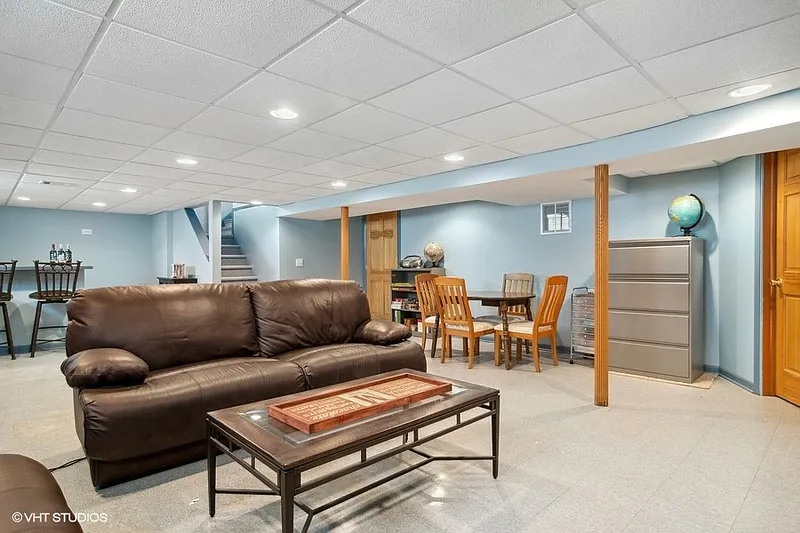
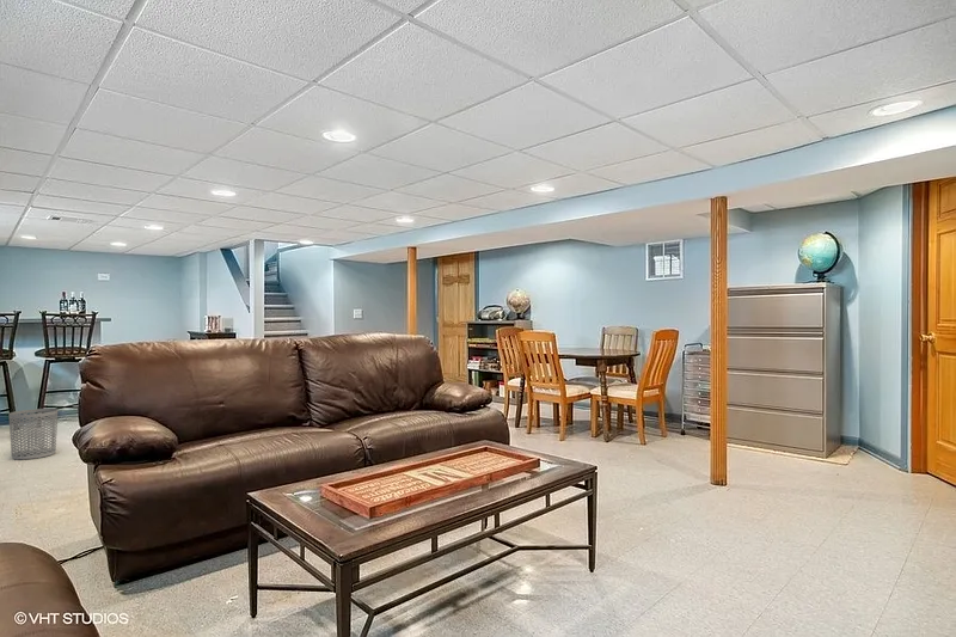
+ waste bin [8,408,59,460]
